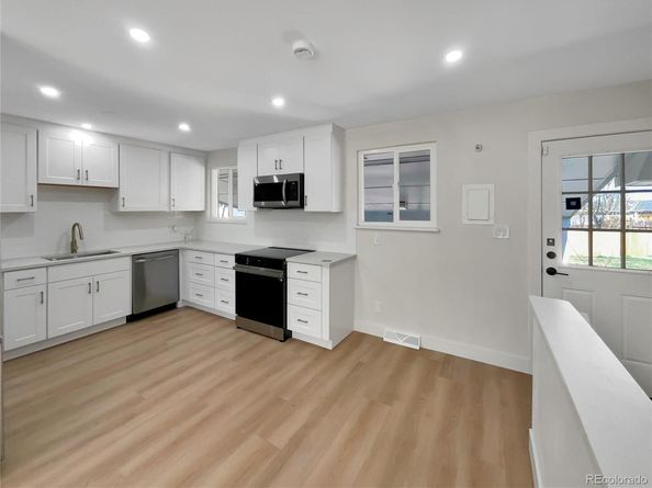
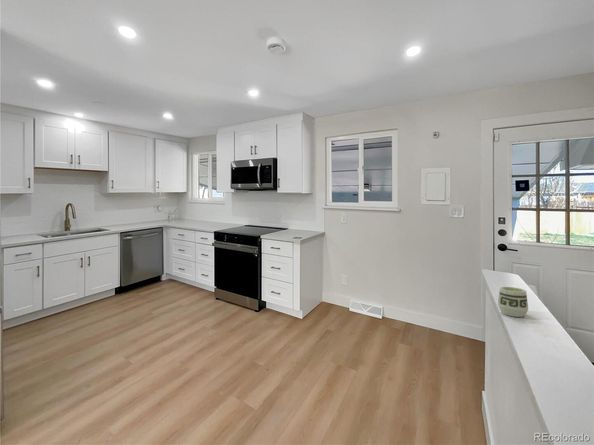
+ cup [497,286,529,318]
